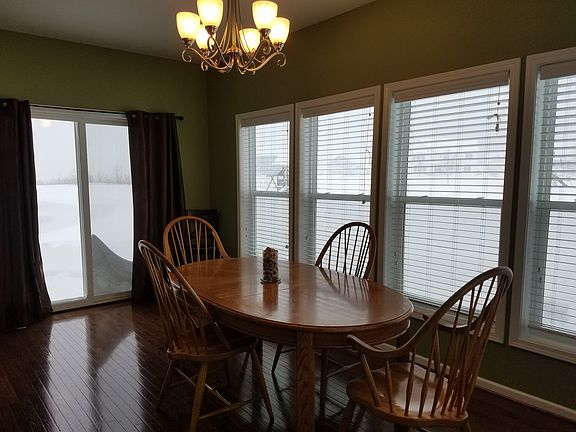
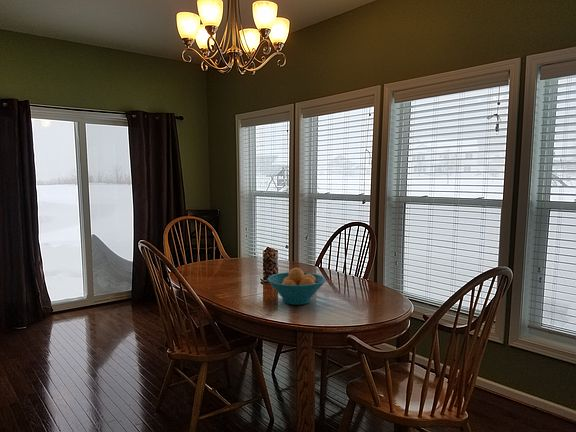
+ fruit bowl [266,267,327,306]
